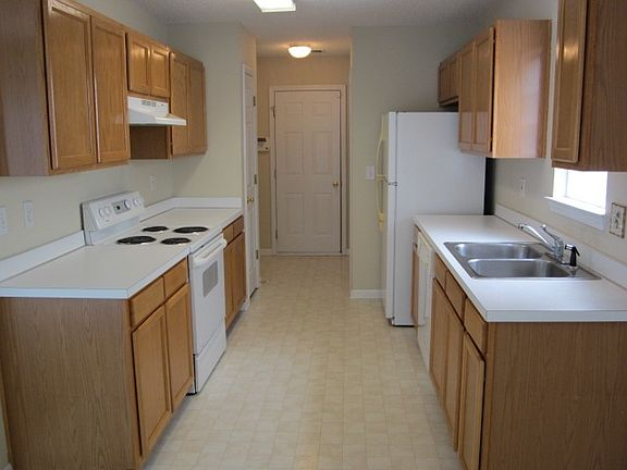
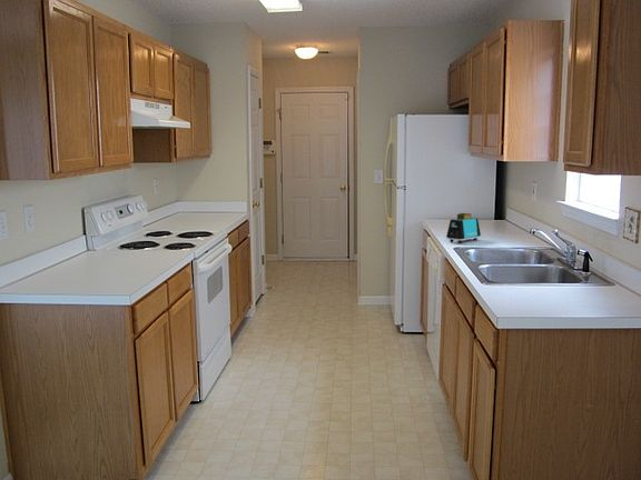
+ toaster [445,212,482,244]
